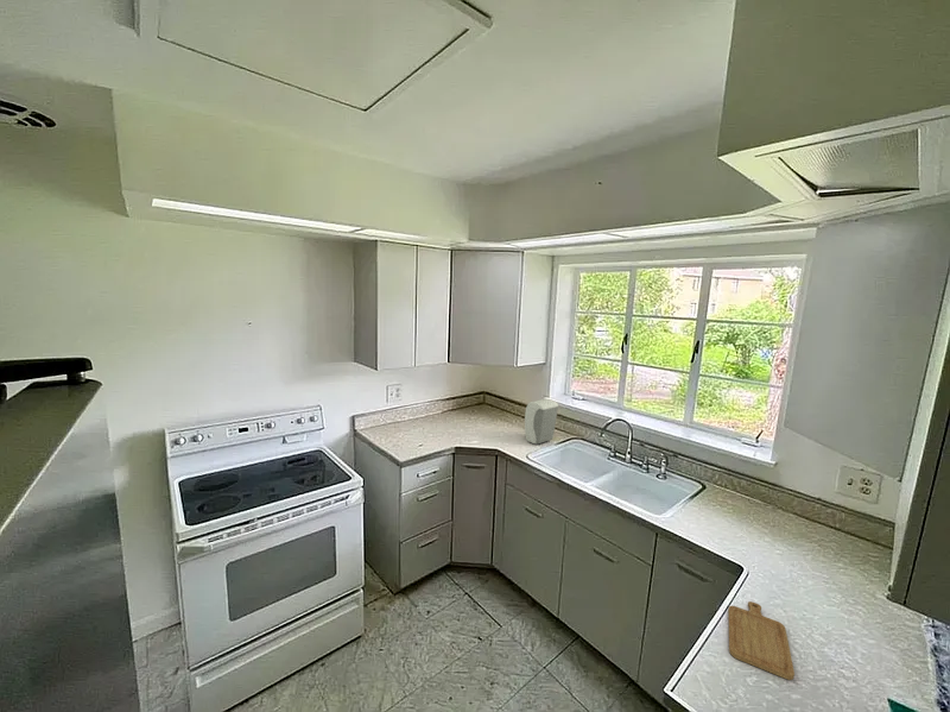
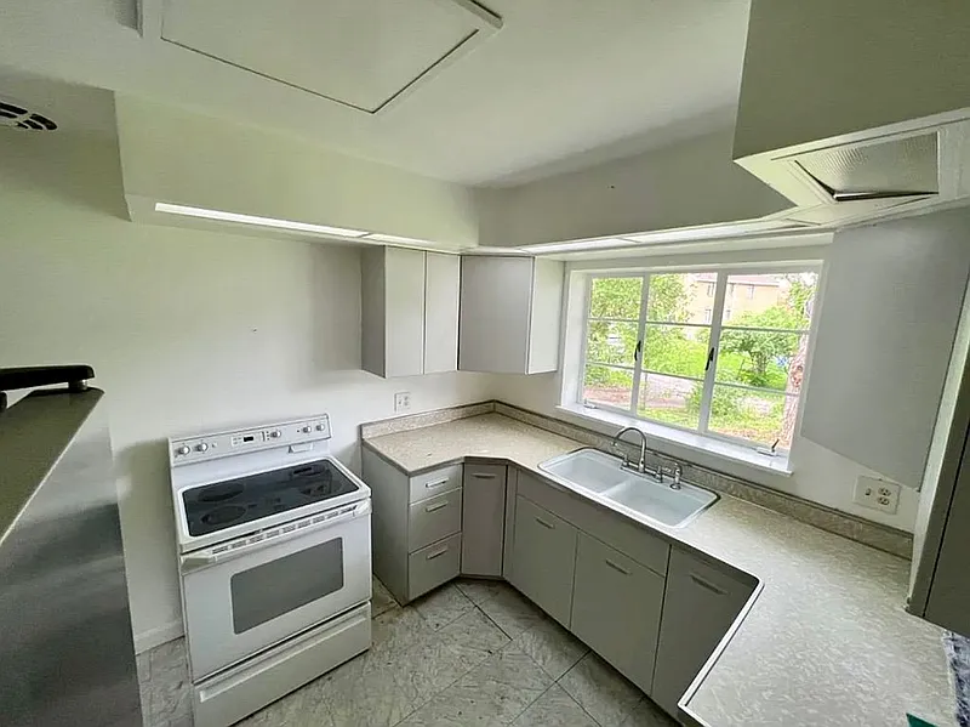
- soap dispenser [524,398,559,445]
- chopping board [727,600,796,681]
